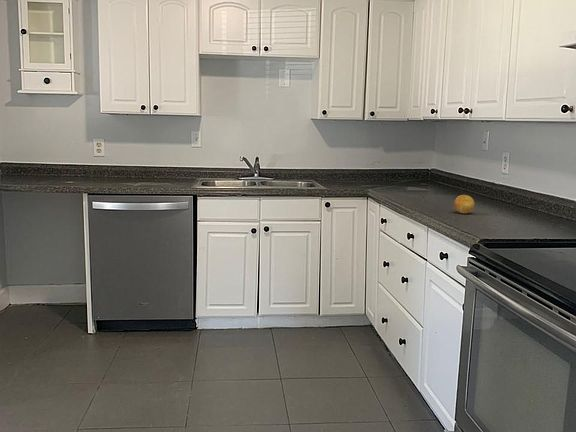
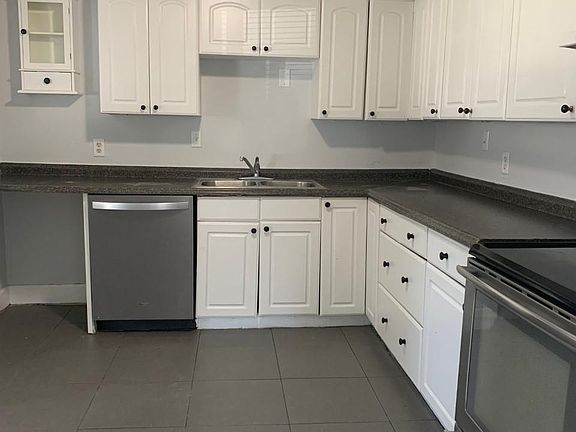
- fruit [453,194,475,214]
